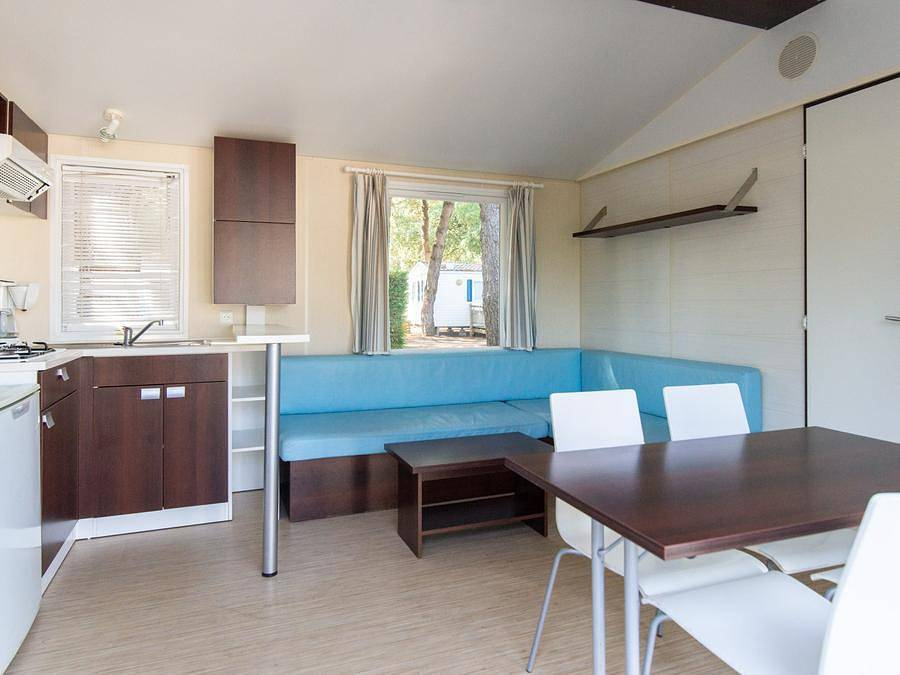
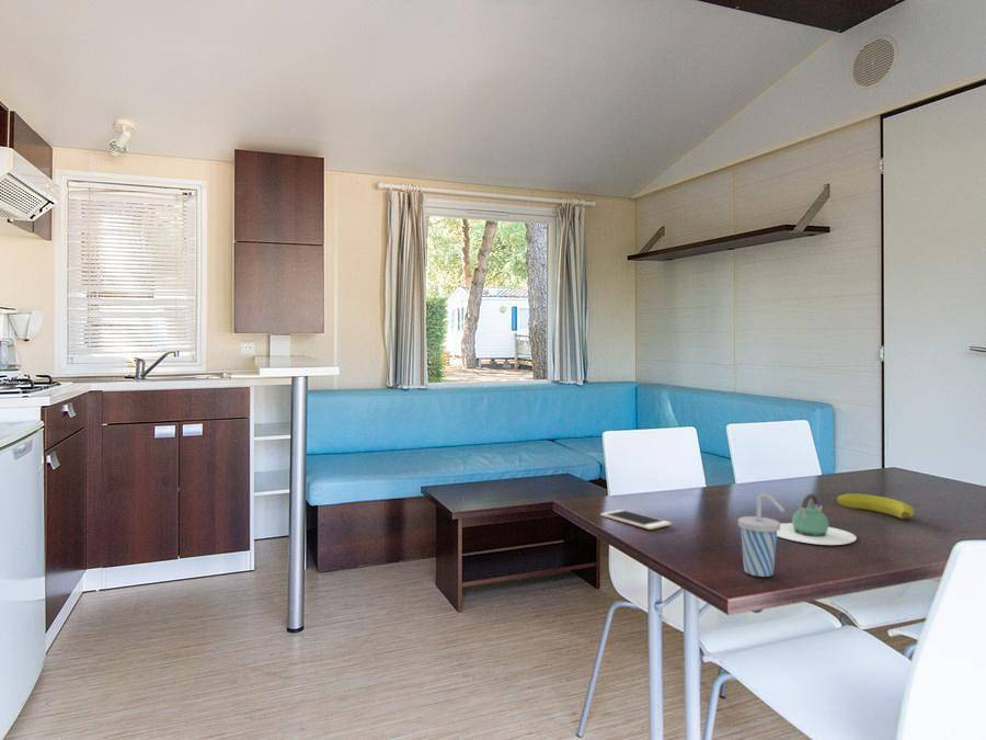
+ teapot [777,493,858,546]
+ fruit [836,492,915,520]
+ cup [737,492,786,578]
+ cell phone [599,509,673,531]
